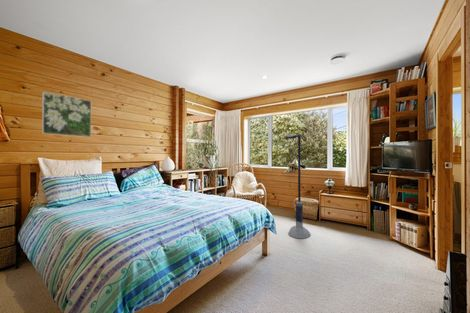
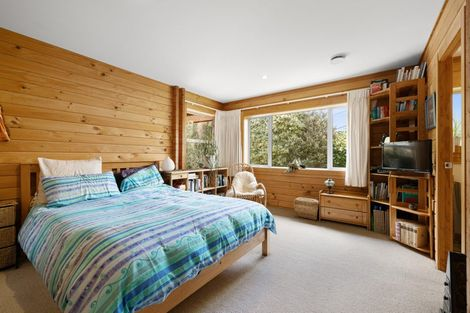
- floor lamp [284,133,312,239]
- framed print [41,90,92,138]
